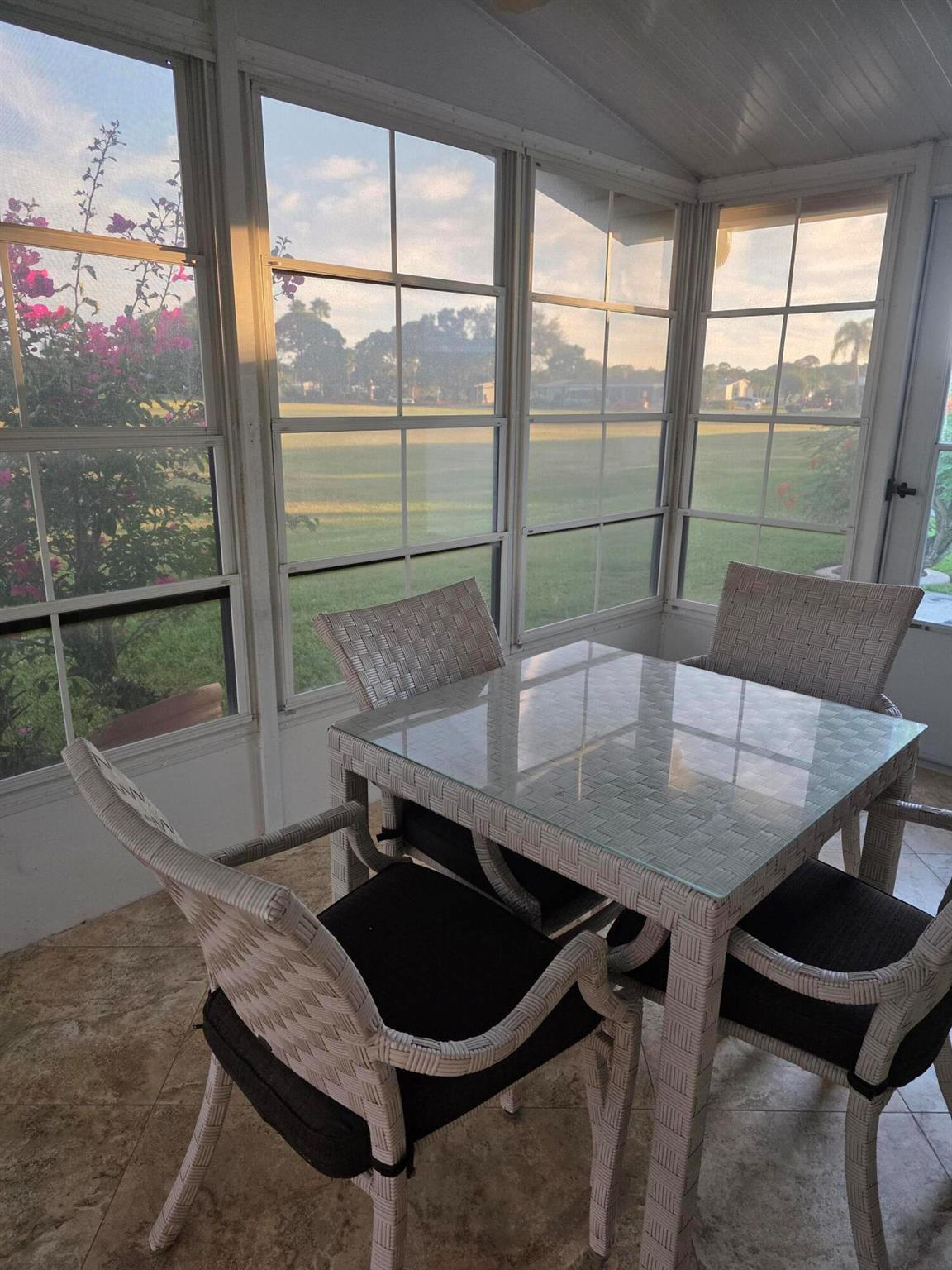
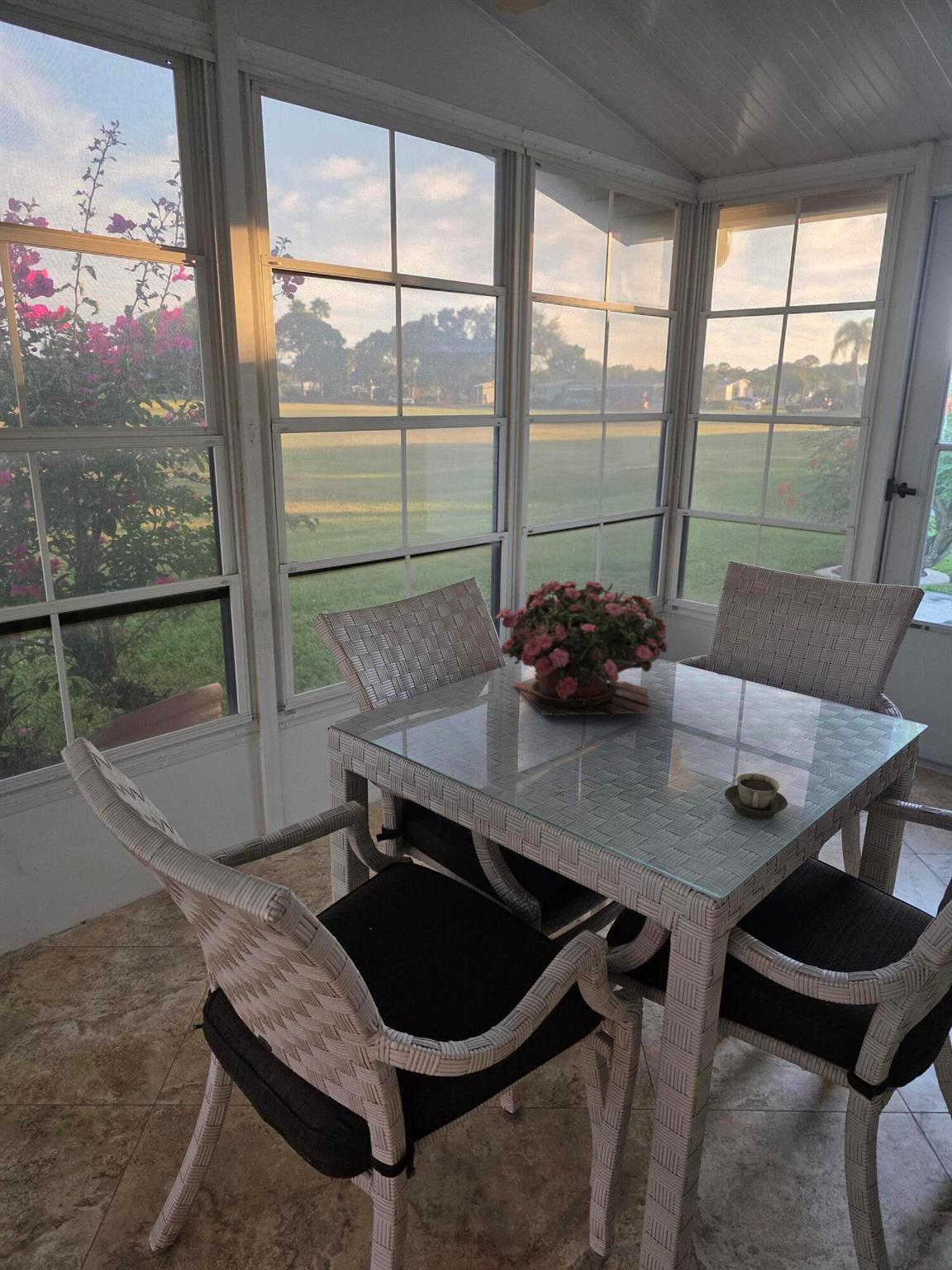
+ cup [724,772,788,820]
+ potted flower [495,580,669,719]
